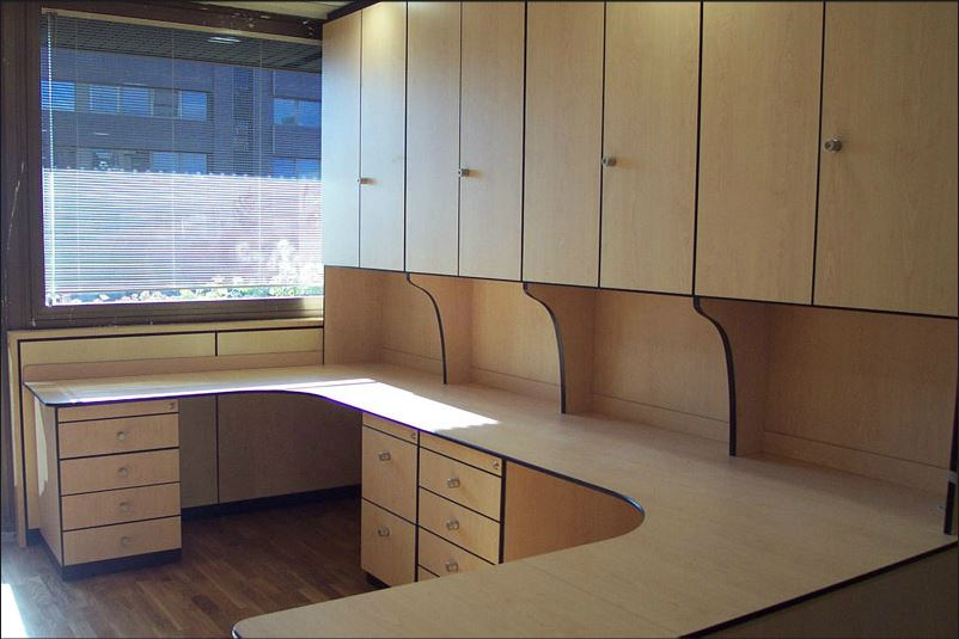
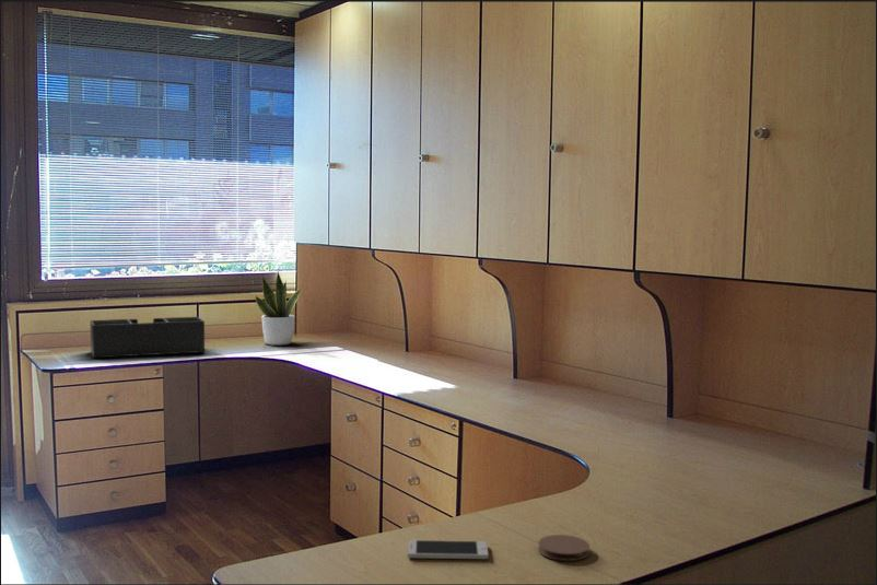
+ smartphone [407,539,490,560]
+ desk organizer [90,316,206,359]
+ potted plant [255,269,303,347]
+ coaster [537,534,590,562]
